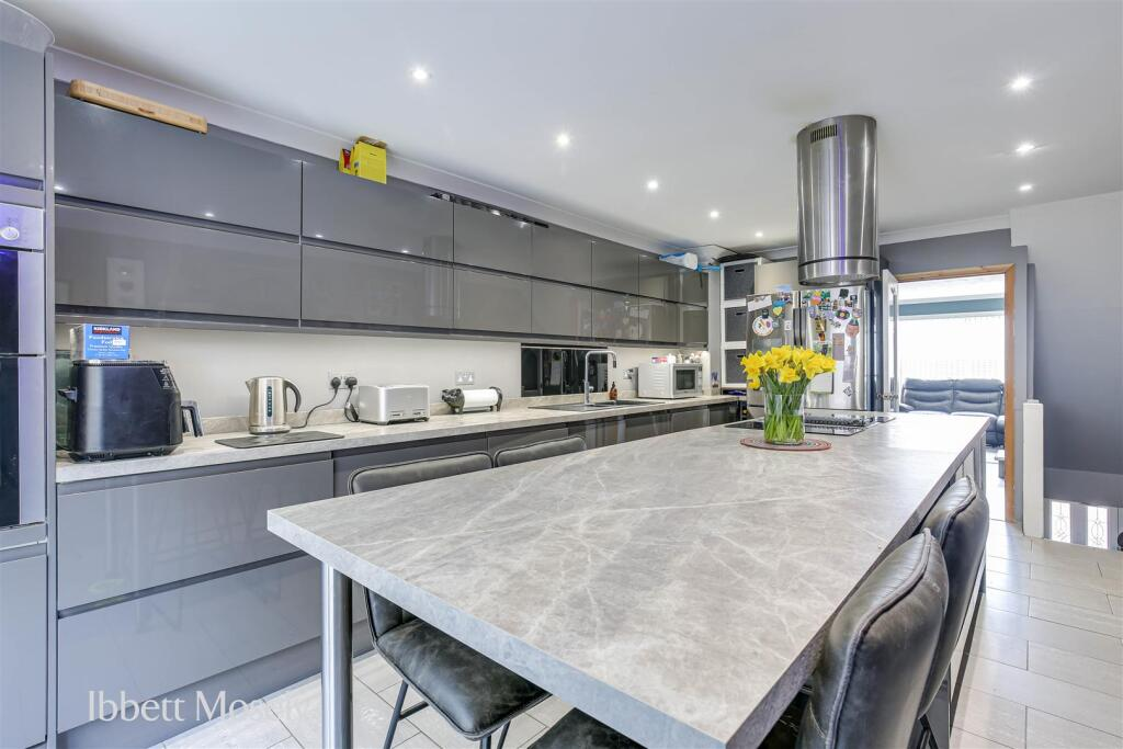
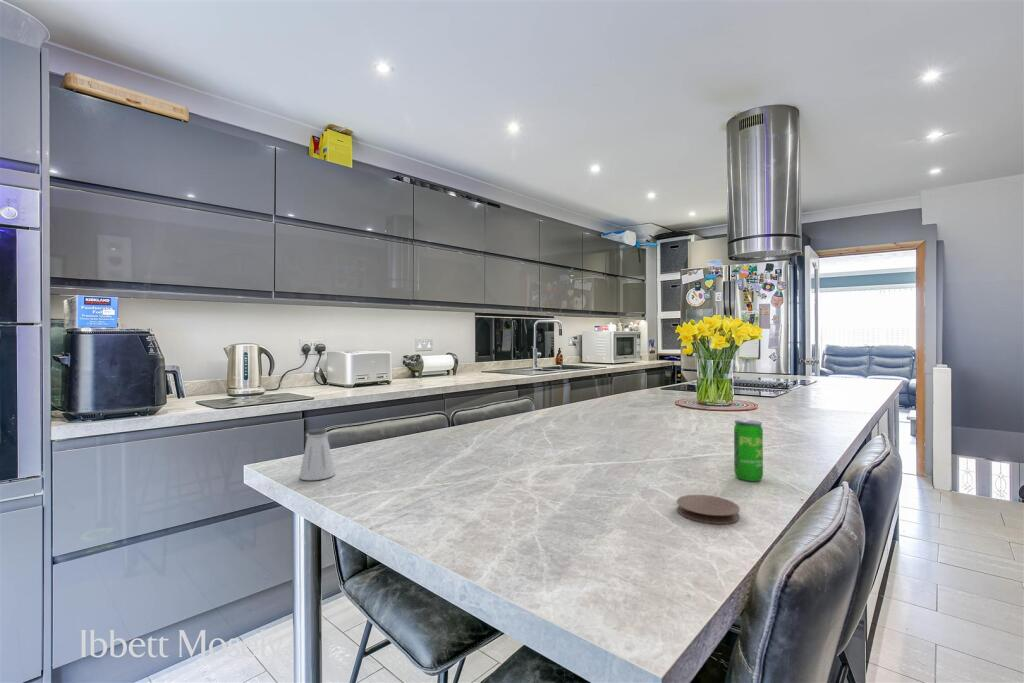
+ coaster [676,494,741,525]
+ beverage can [733,419,764,482]
+ saltshaker [298,428,336,481]
